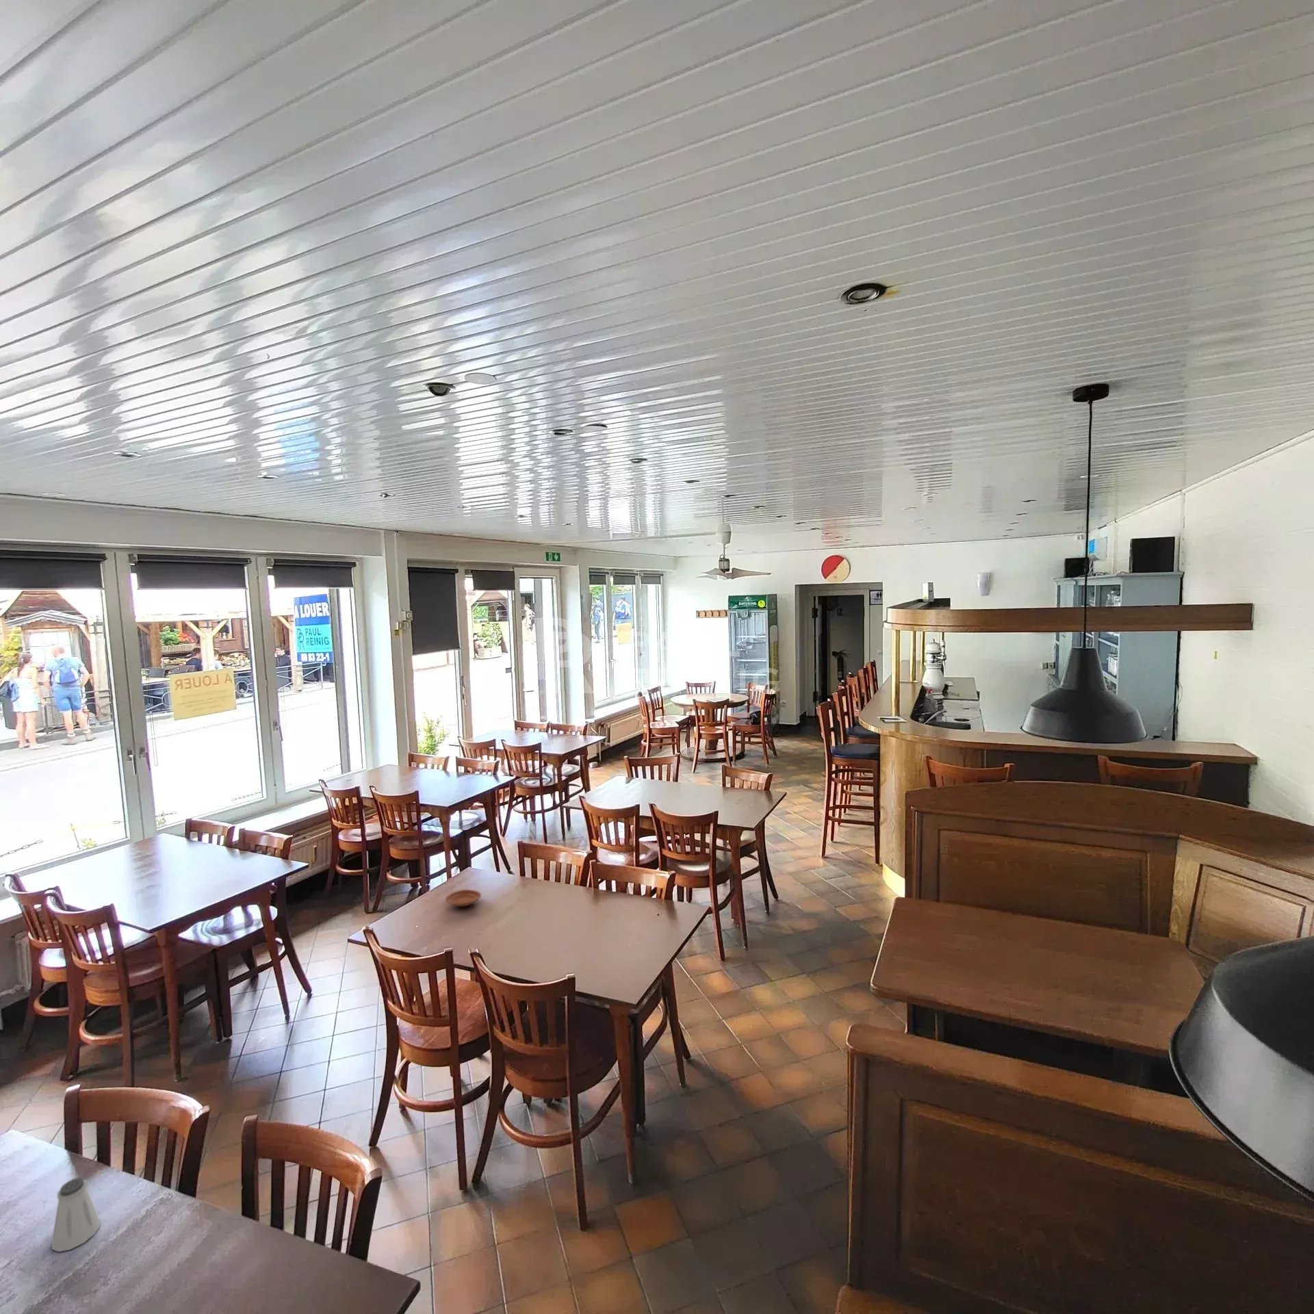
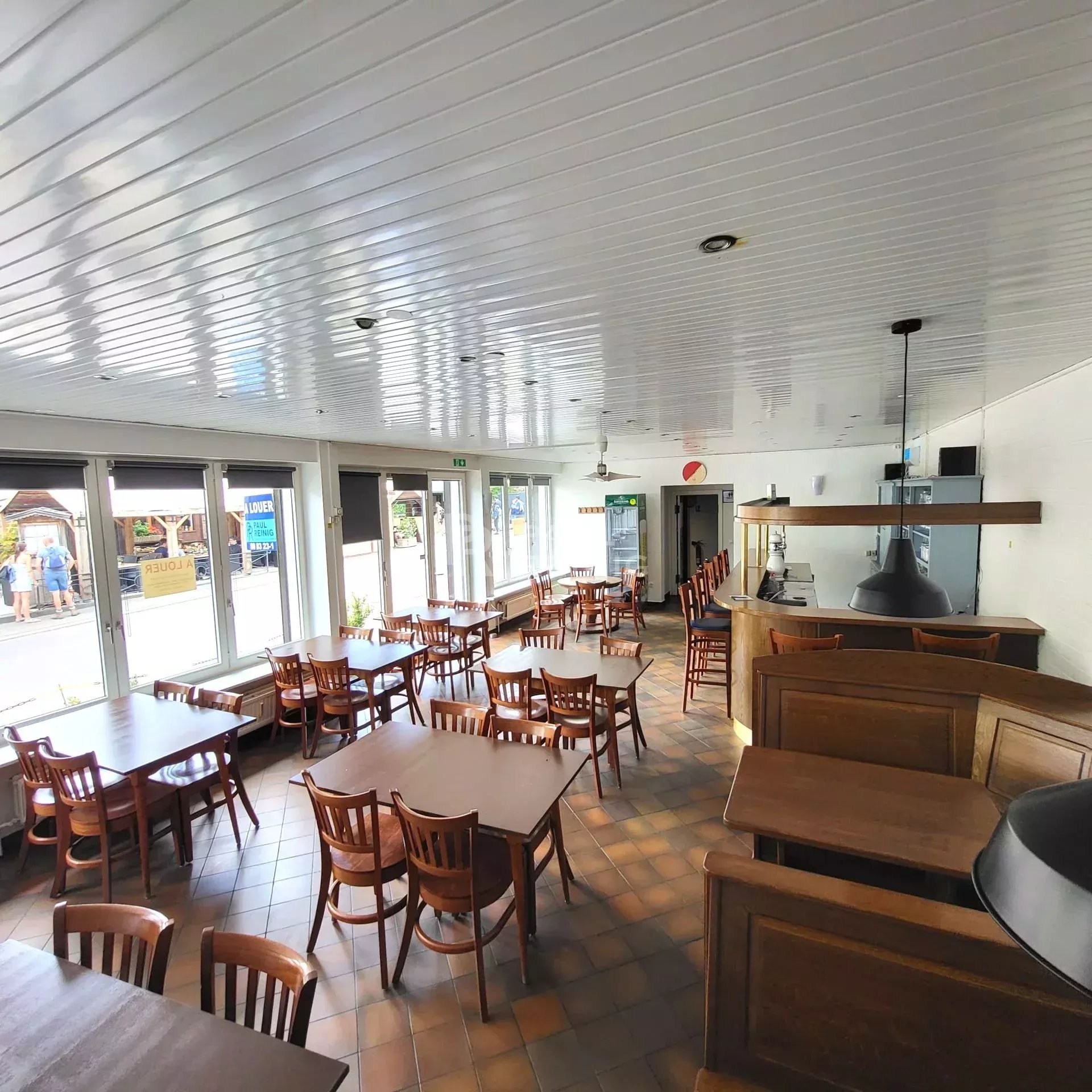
- plate [445,889,481,907]
- saltshaker [51,1177,101,1253]
